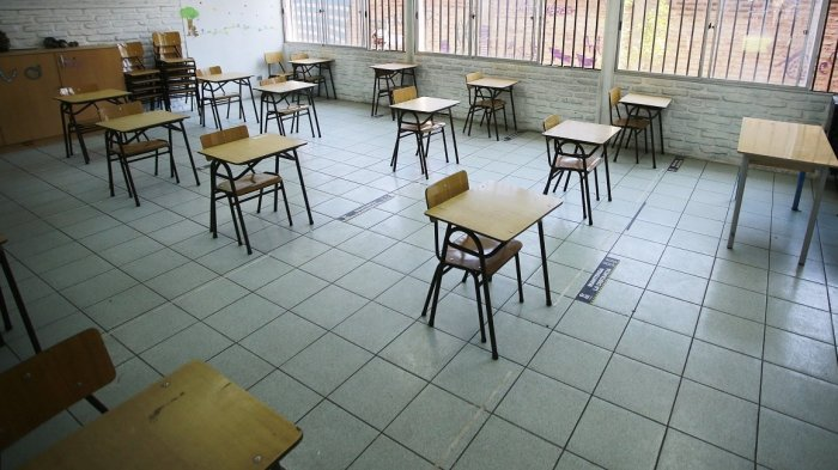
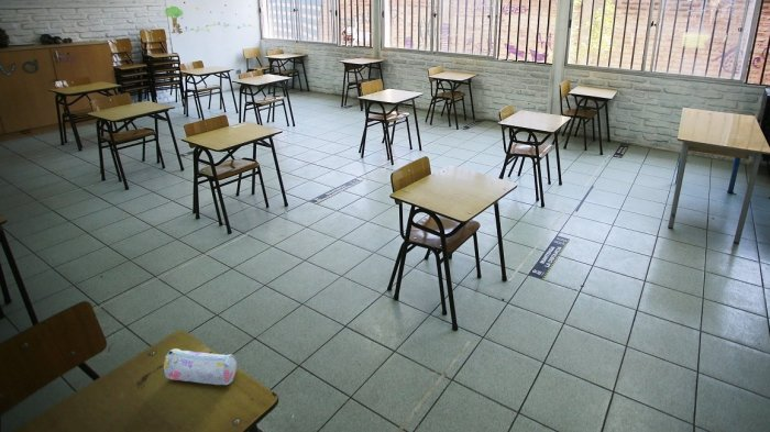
+ pencil case [162,347,238,386]
